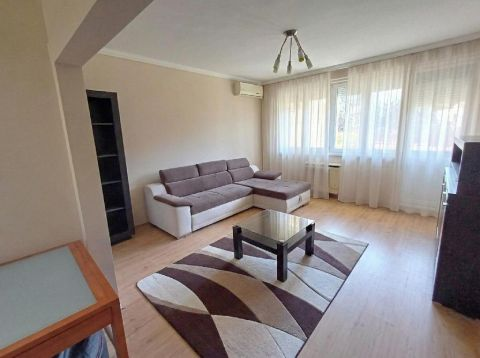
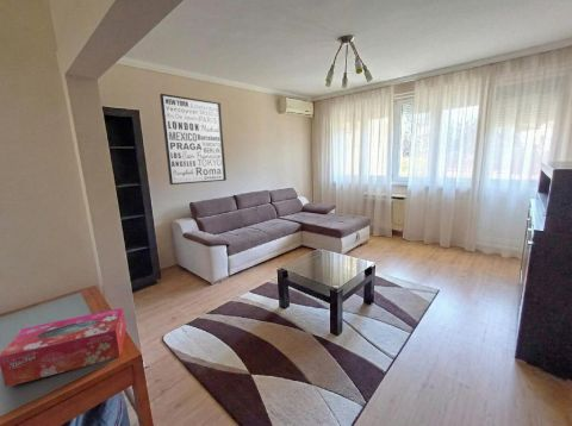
+ tissue box [0,307,128,388]
+ wall art [158,93,228,186]
